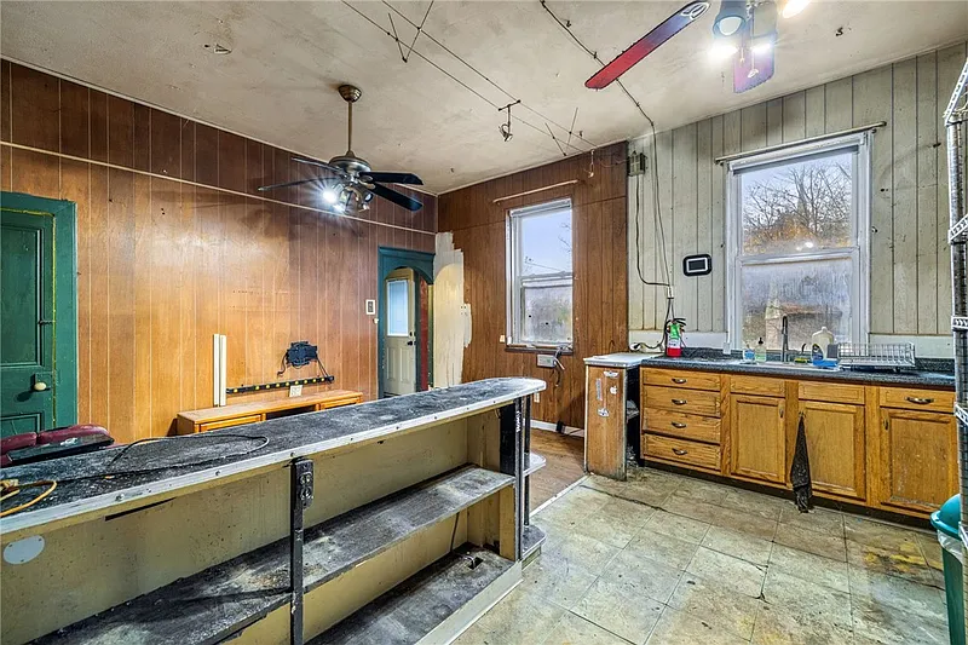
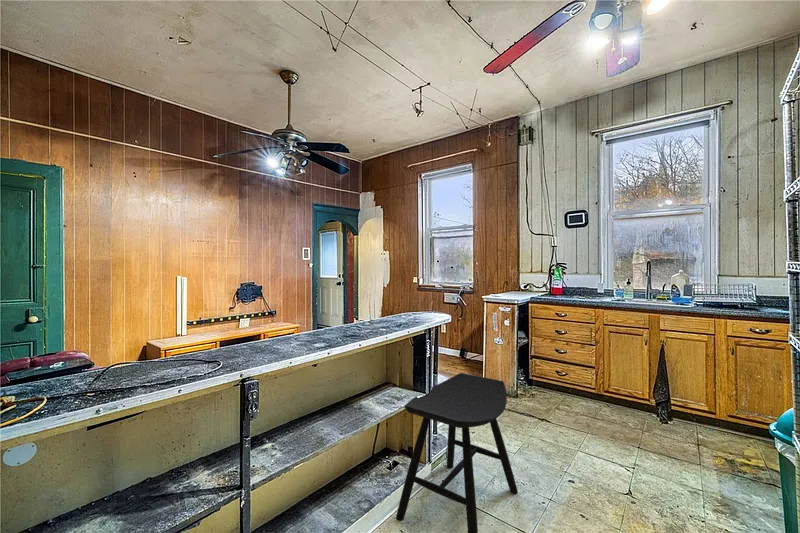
+ stool [395,372,519,533]
